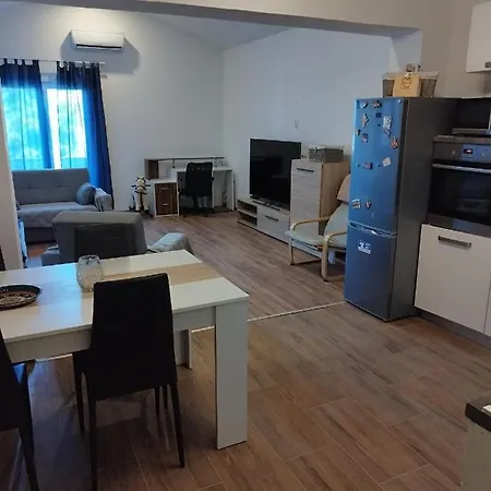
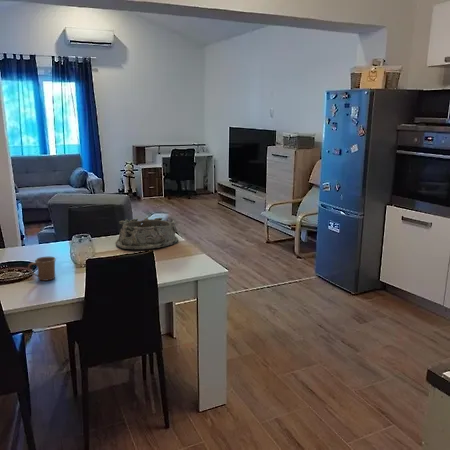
+ mug [27,256,57,282]
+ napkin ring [114,217,179,250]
